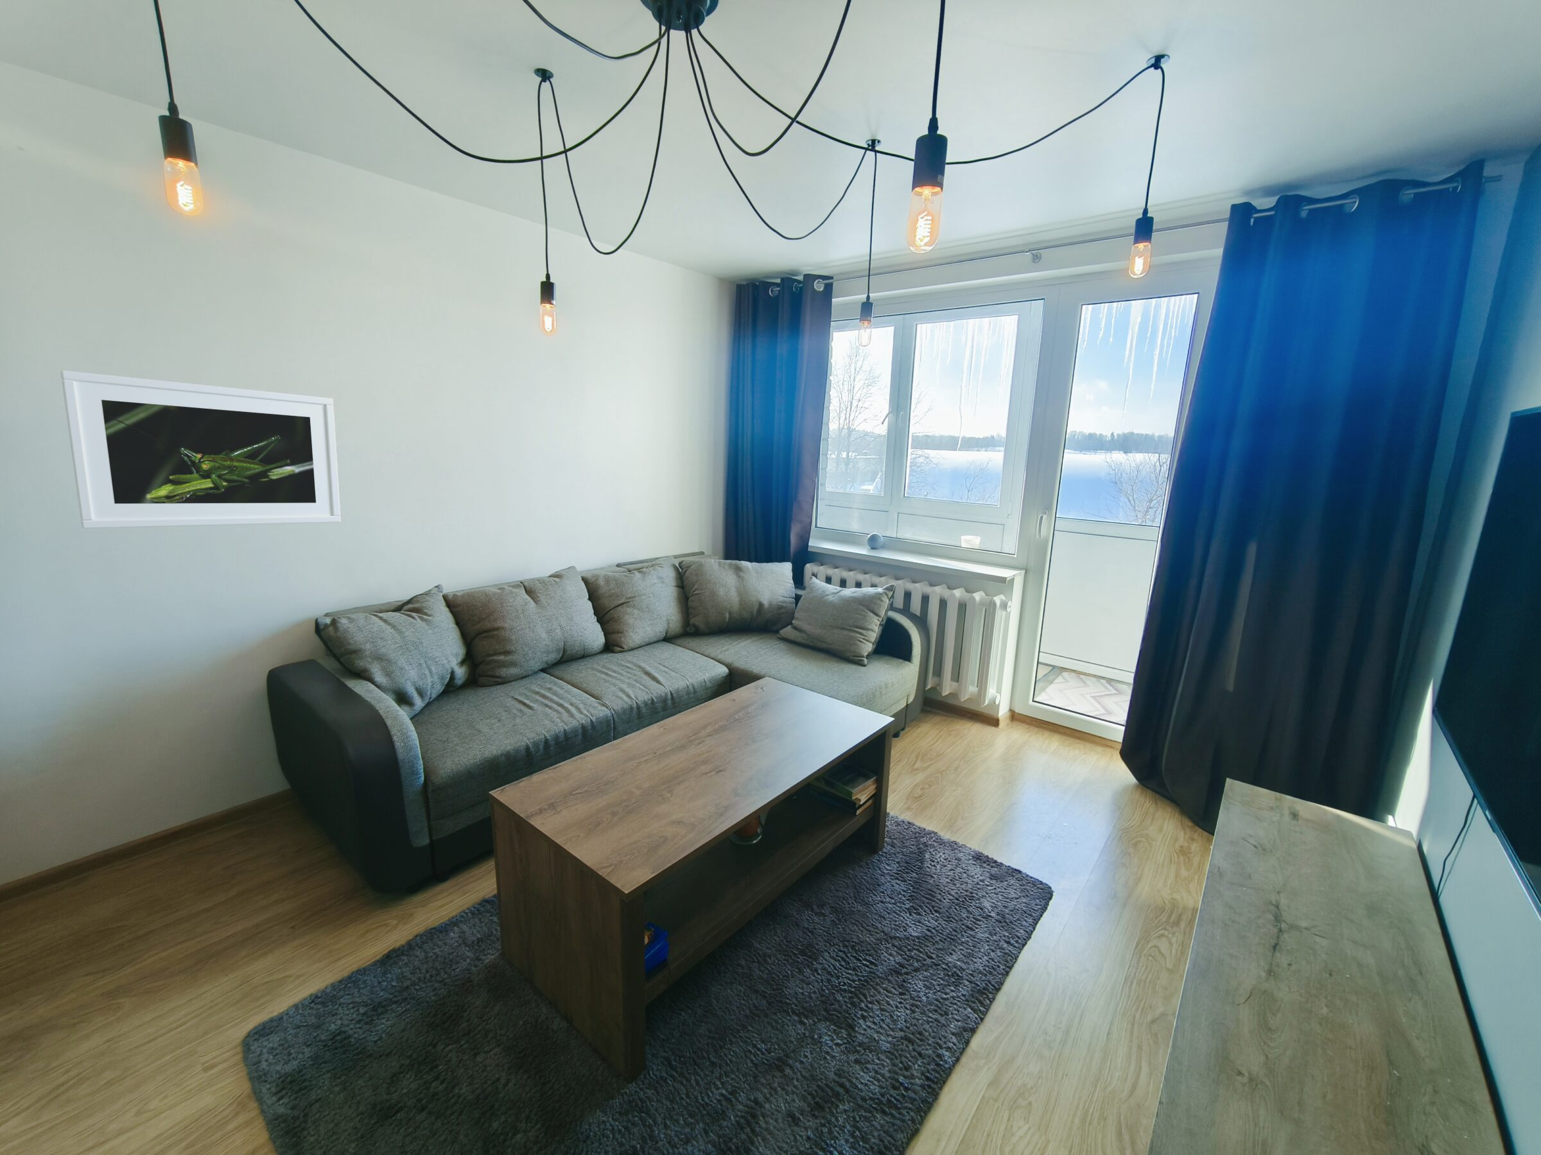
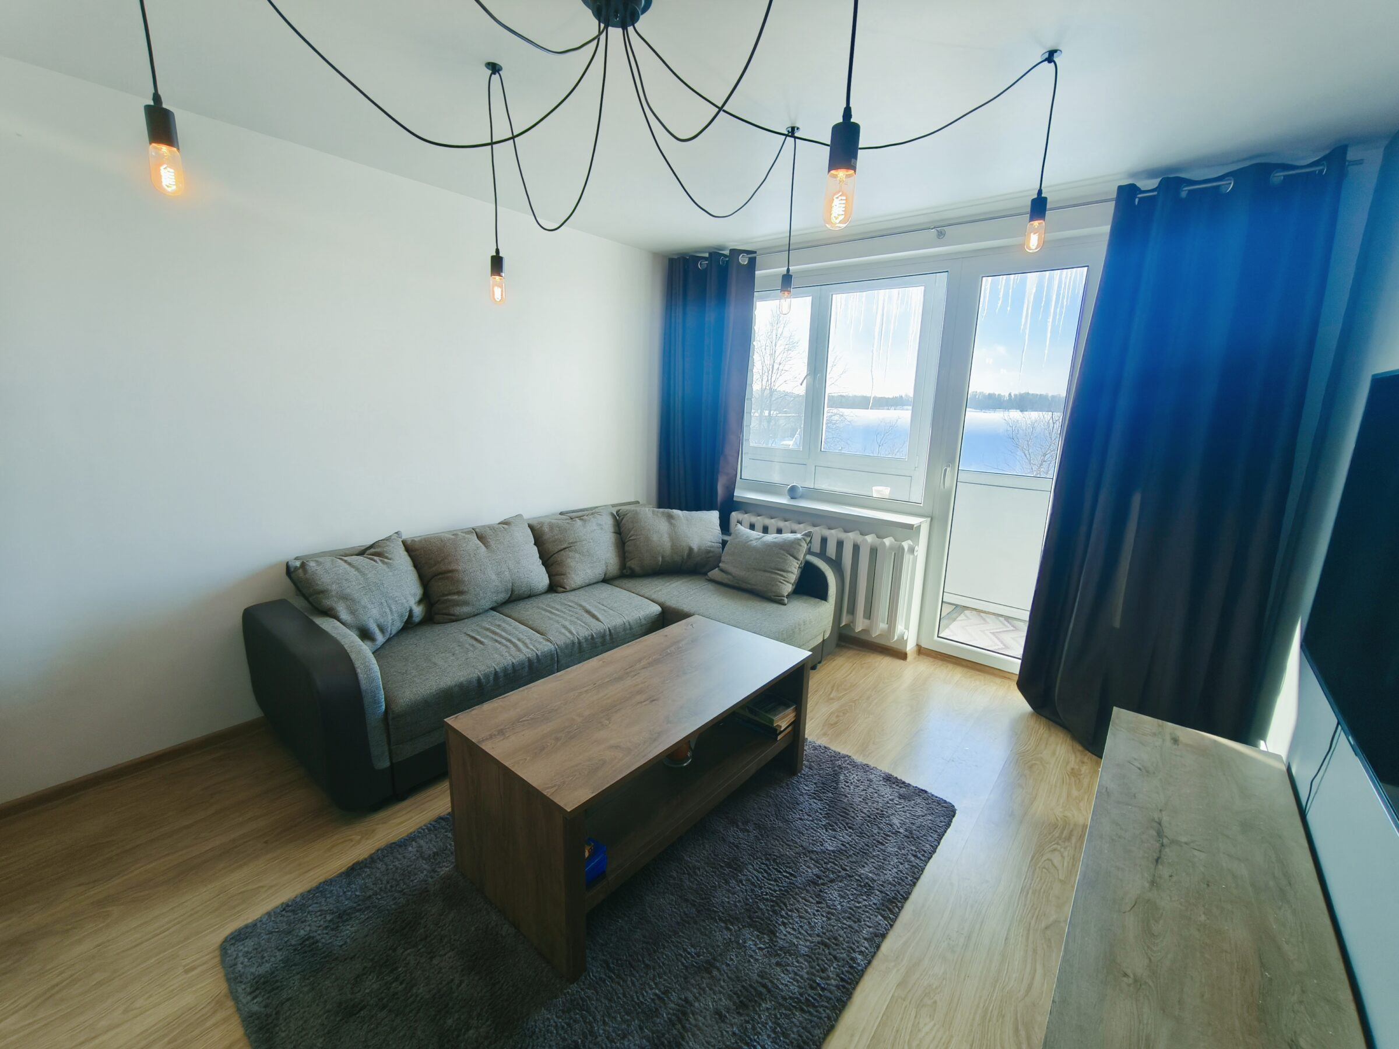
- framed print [61,370,342,529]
